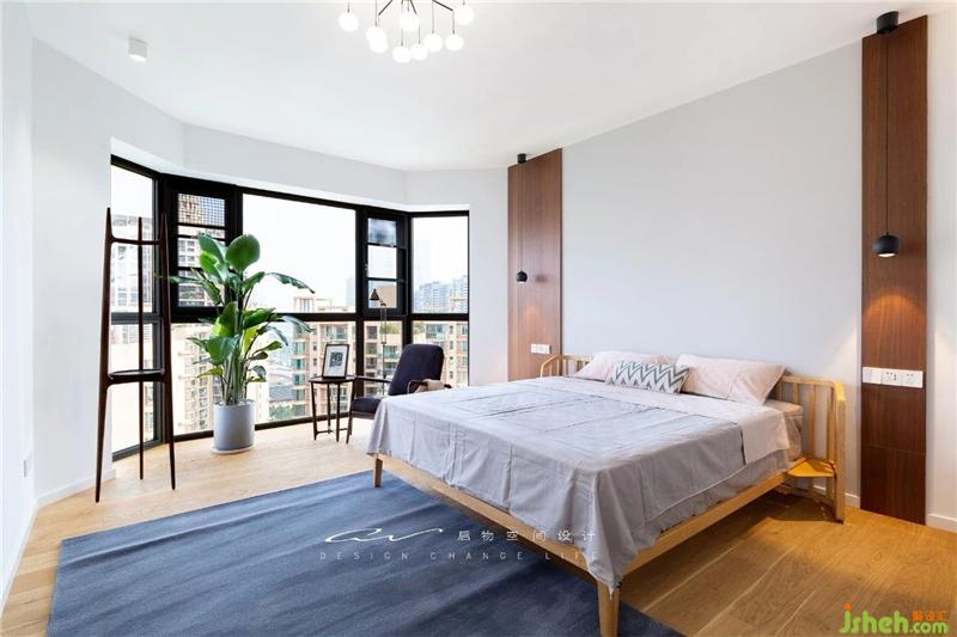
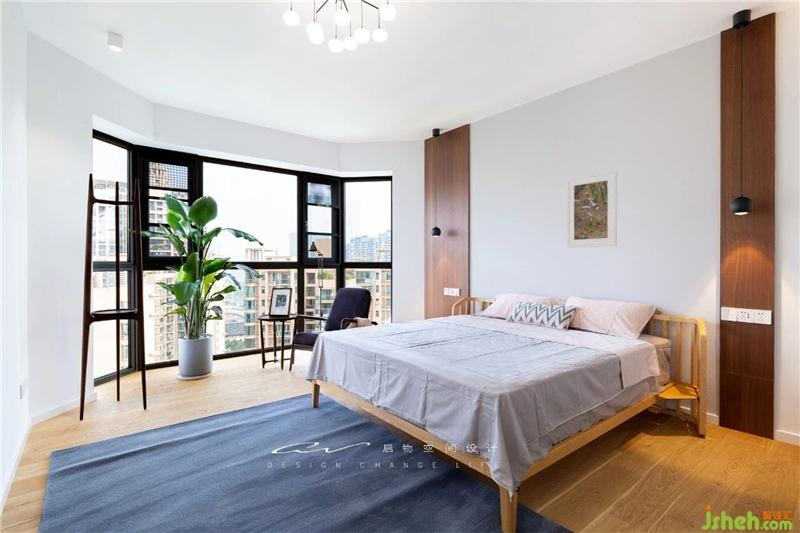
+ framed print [566,170,618,249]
